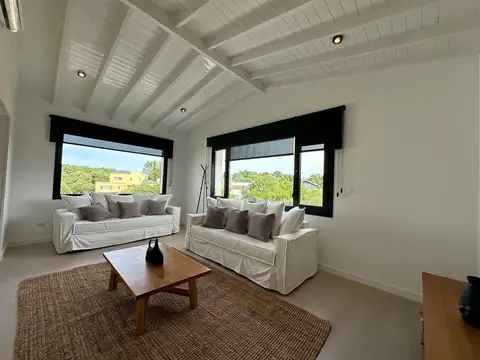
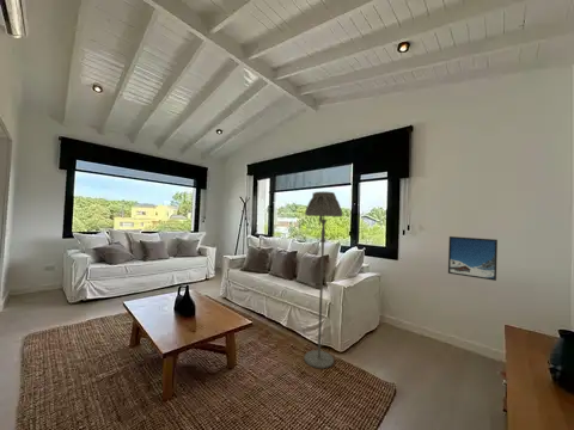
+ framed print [447,235,499,282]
+ floor lamp [304,190,344,369]
